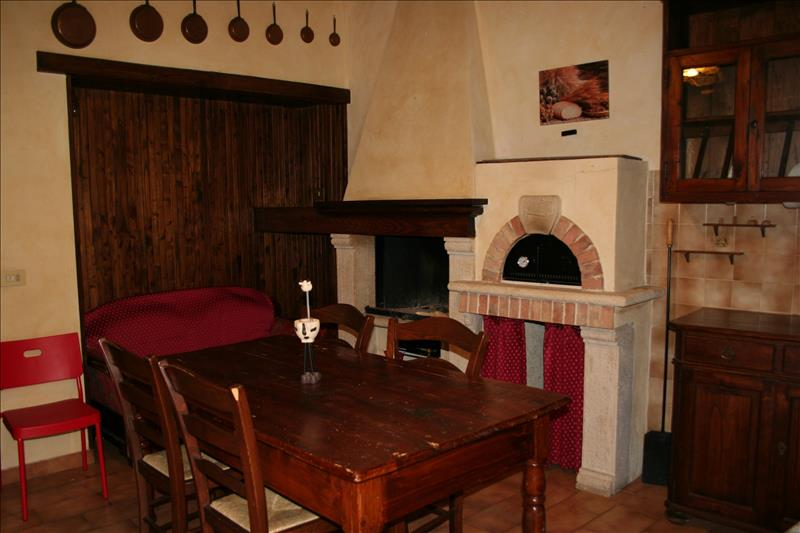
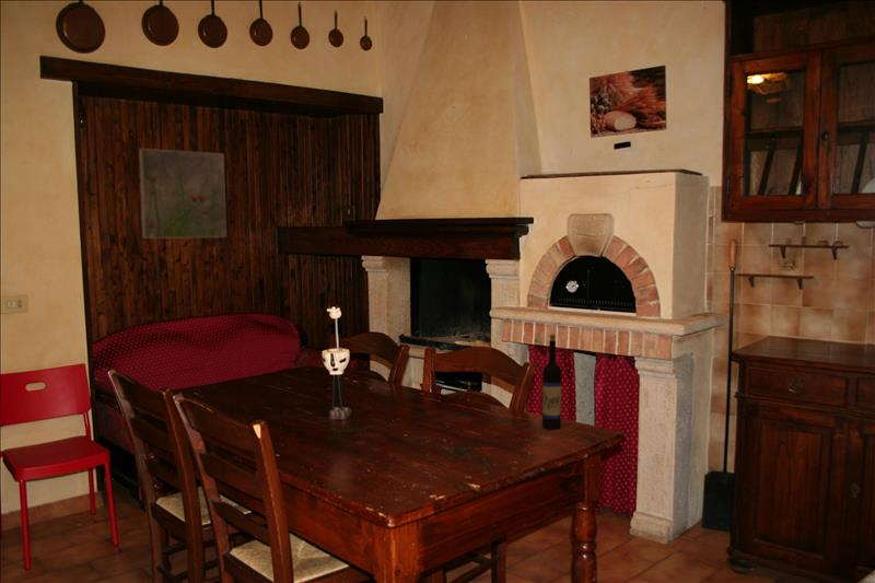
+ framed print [138,148,228,240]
+ wine bottle [541,334,562,430]
